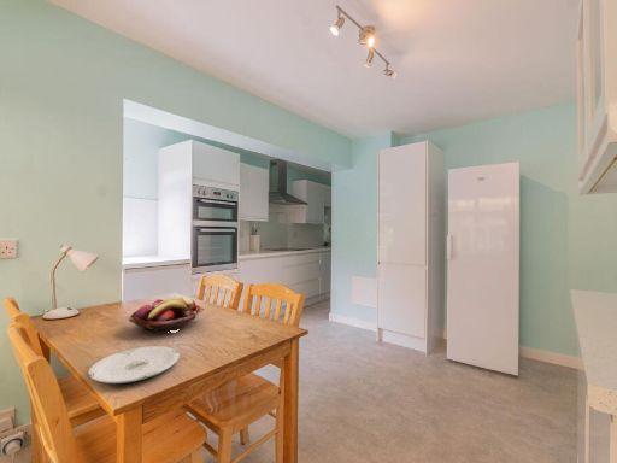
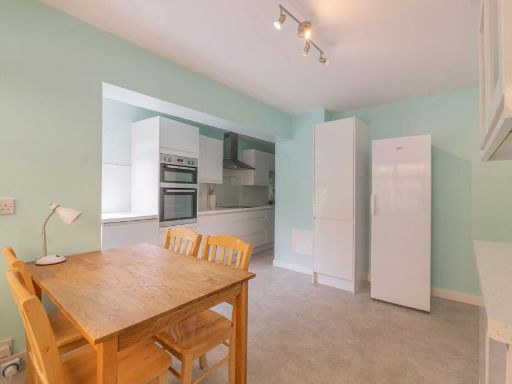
- fruit basket [128,295,206,333]
- plate [87,345,181,385]
